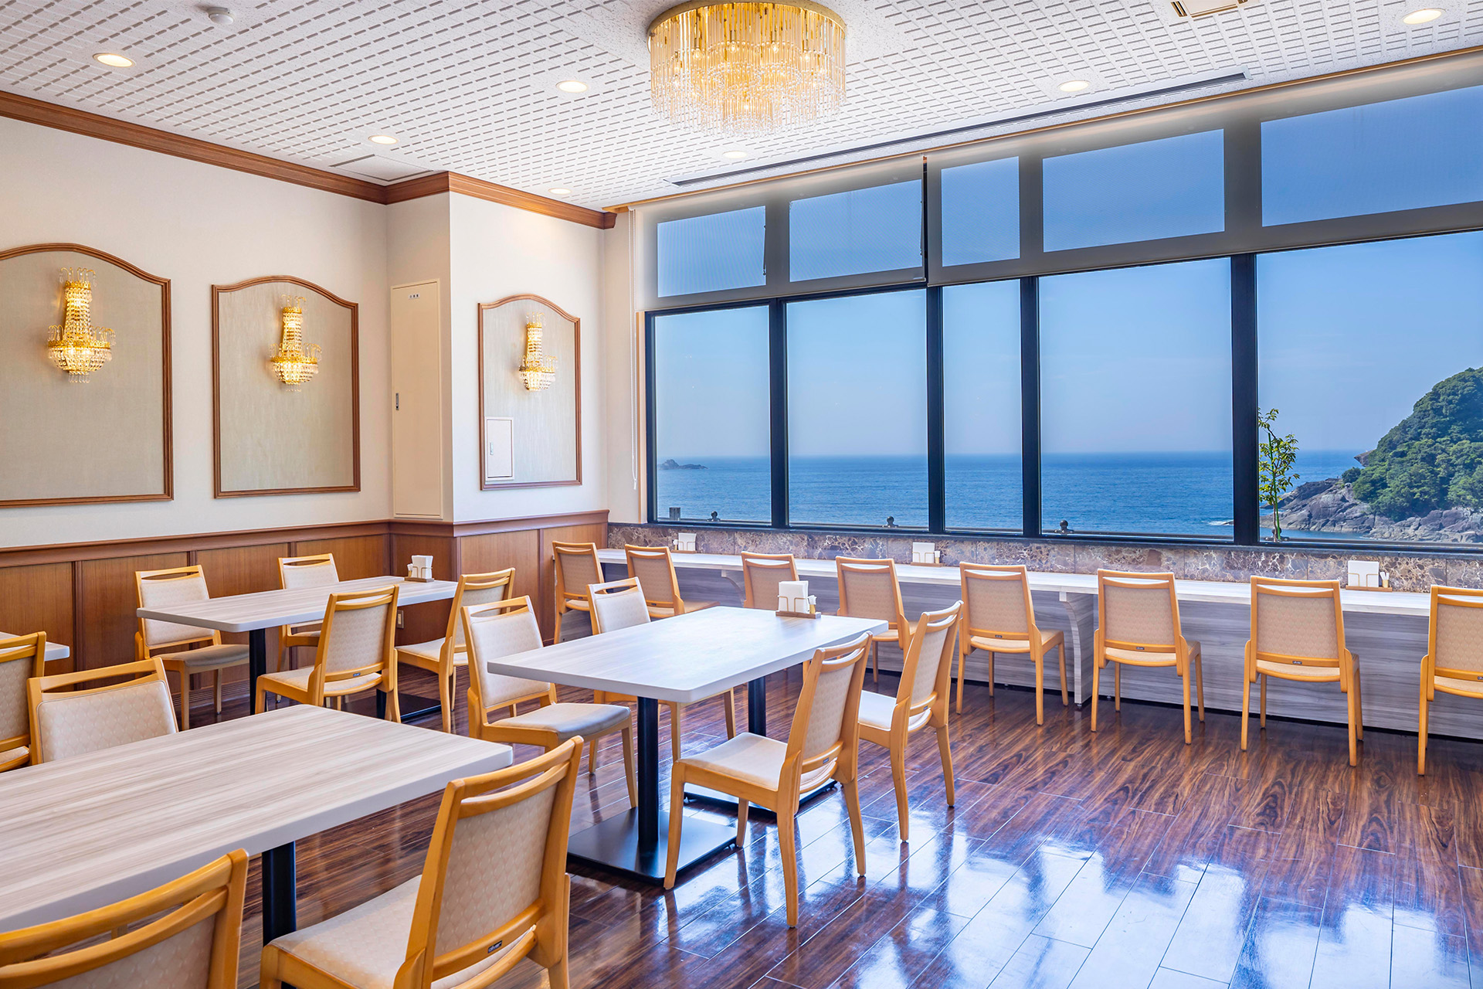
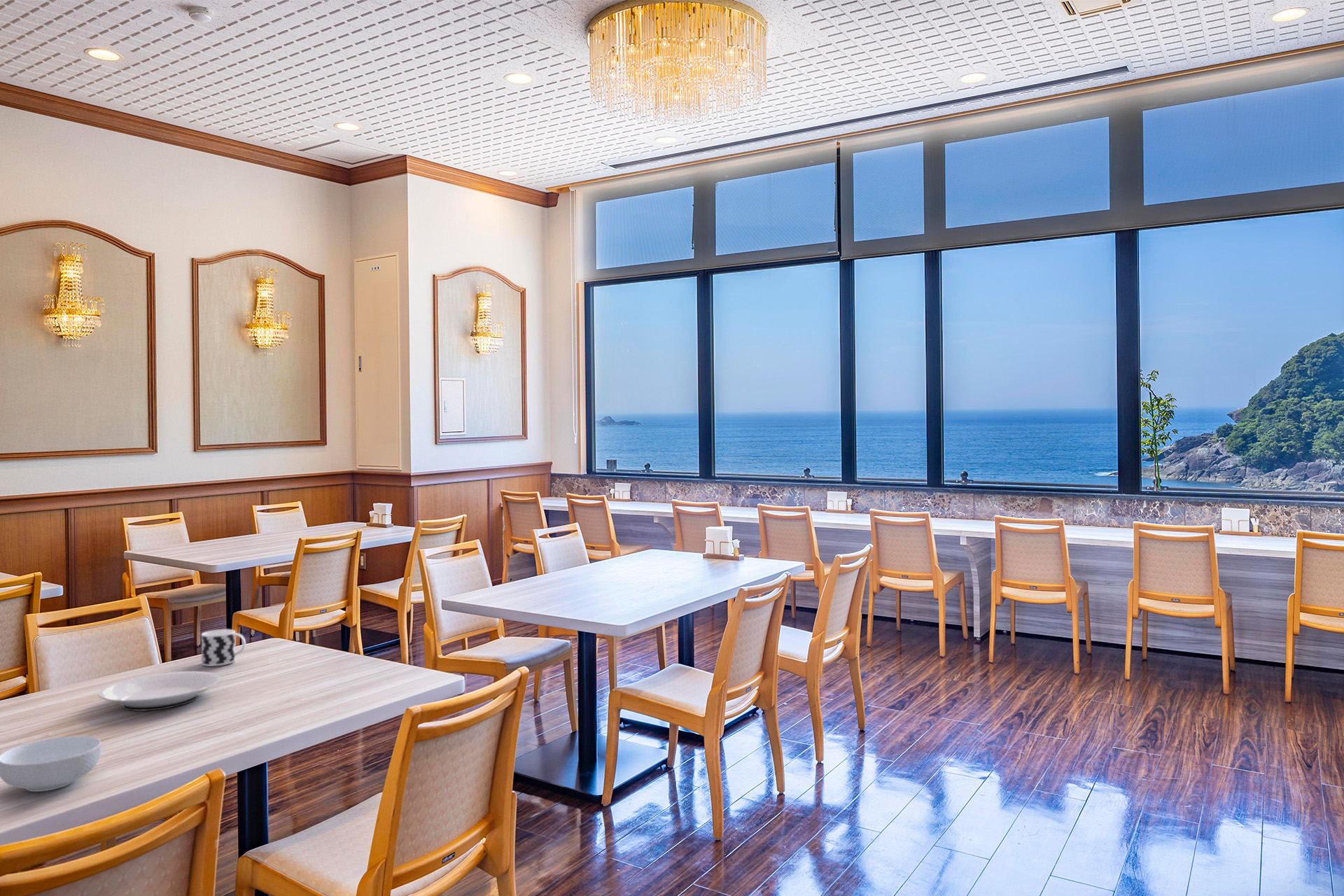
+ cereal bowl [0,736,102,792]
+ cup [201,629,246,667]
+ plate [97,671,221,712]
